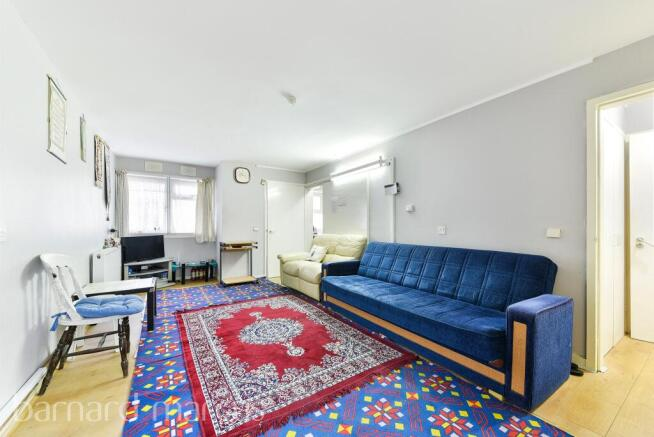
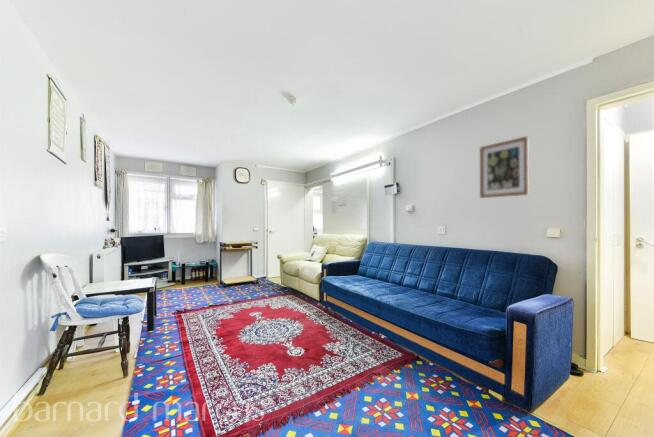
+ wall art [479,135,530,199]
